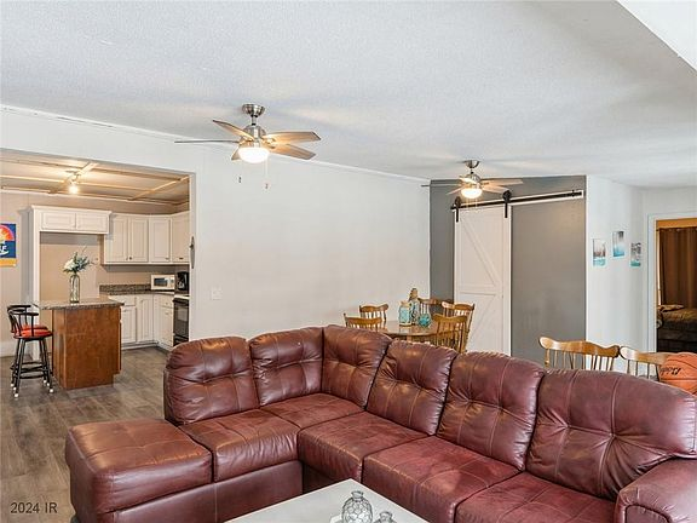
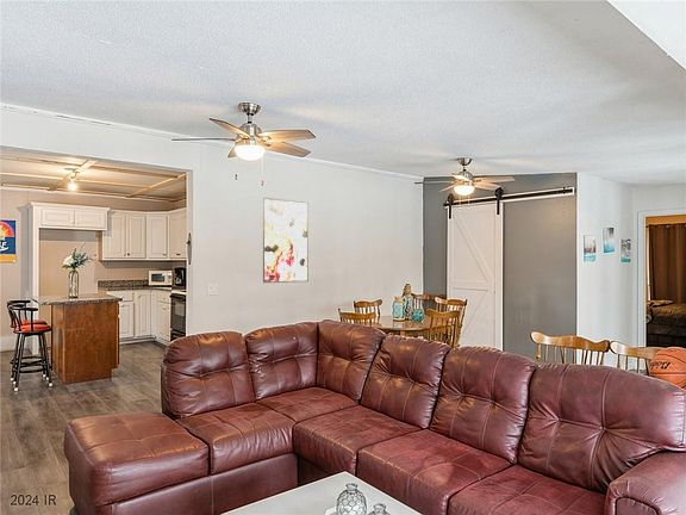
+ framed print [262,197,310,284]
